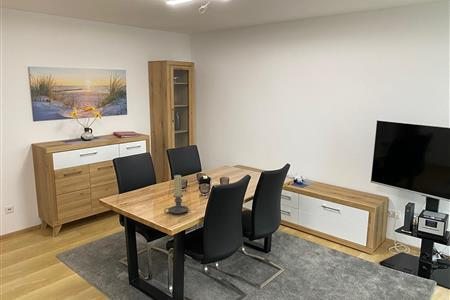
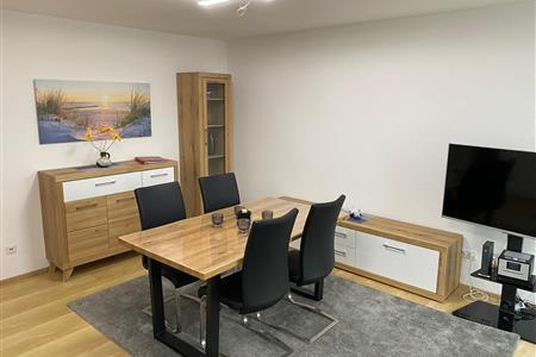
- candle holder [163,174,190,215]
